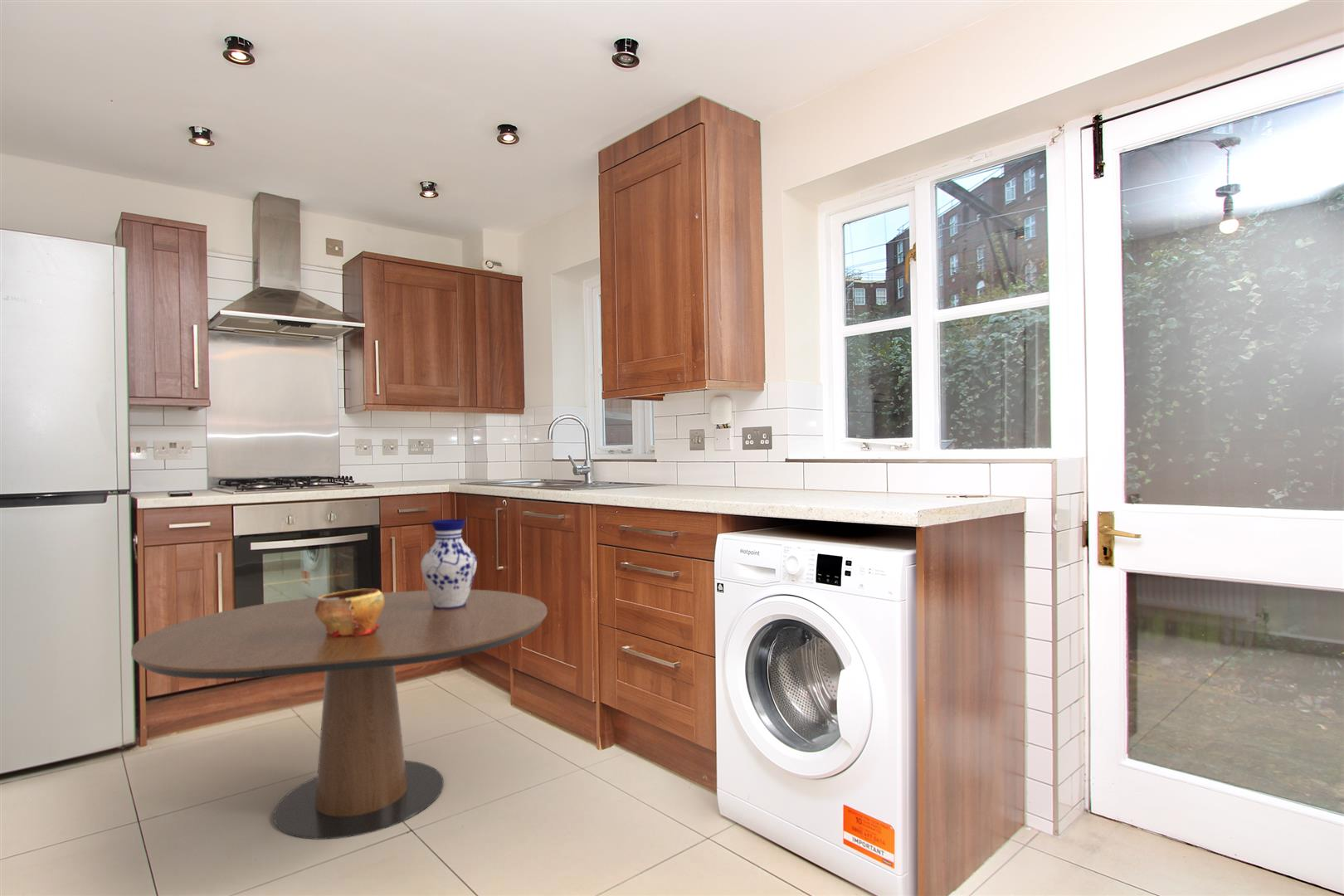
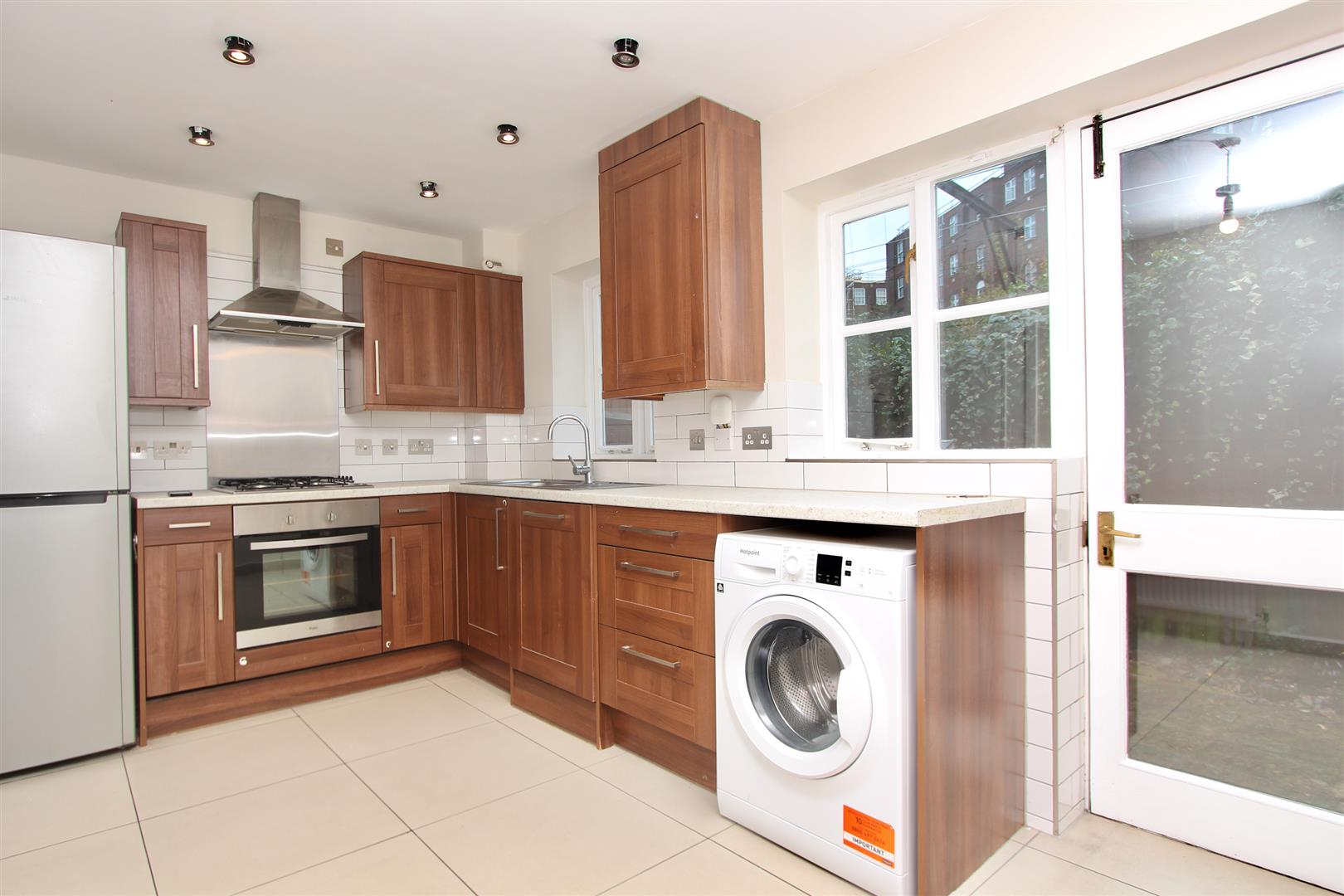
- bowl [315,588,384,637]
- vase [420,519,478,609]
- dining table [130,589,548,840]
